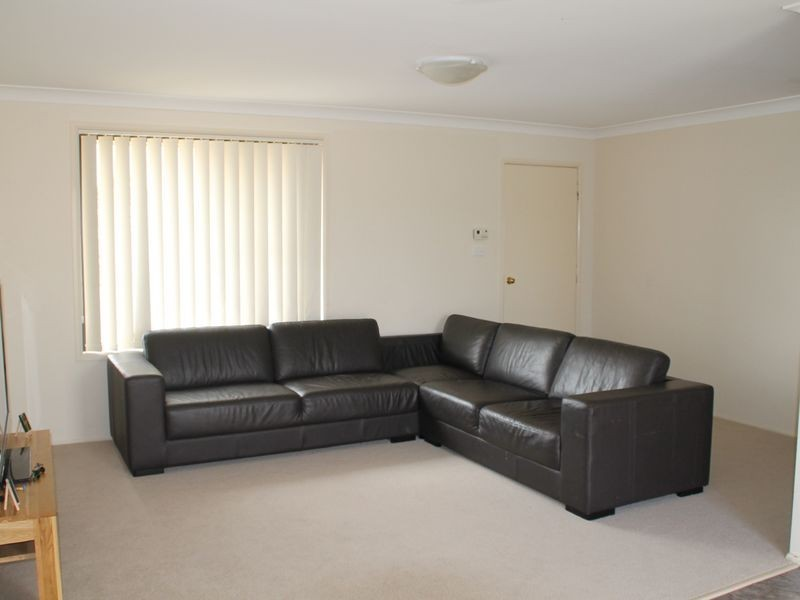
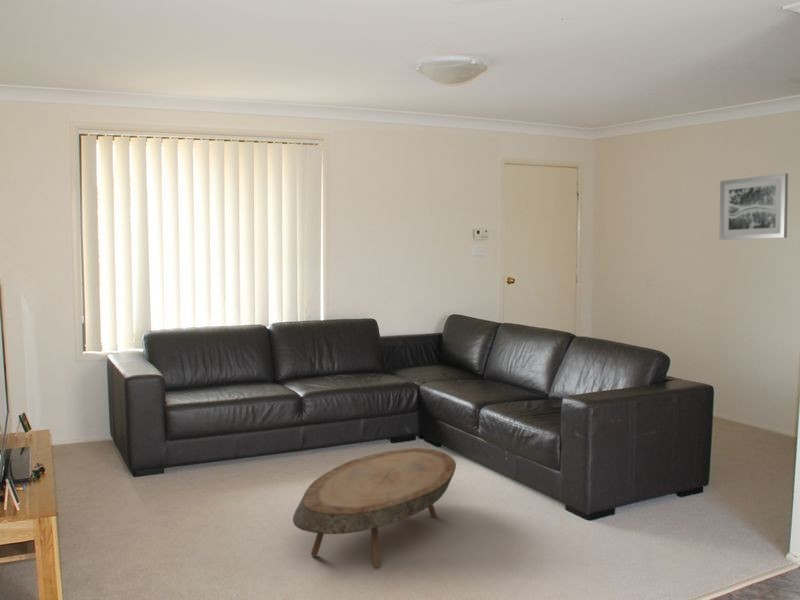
+ coffee table [292,447,457,568]
+ wall art [718,172,789,241]
